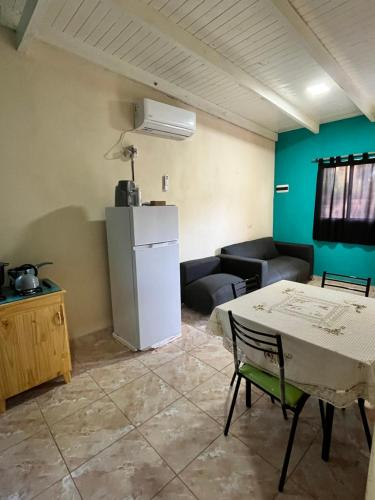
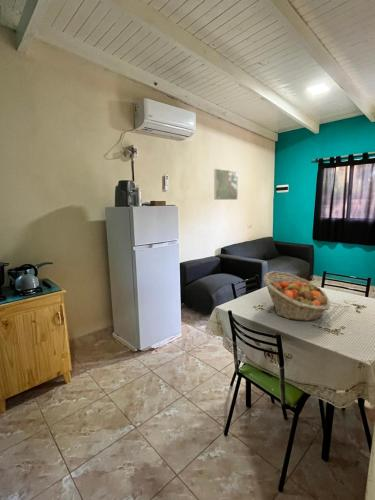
+ fruit basket [263,270,331,322]
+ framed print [213,168,239,201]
